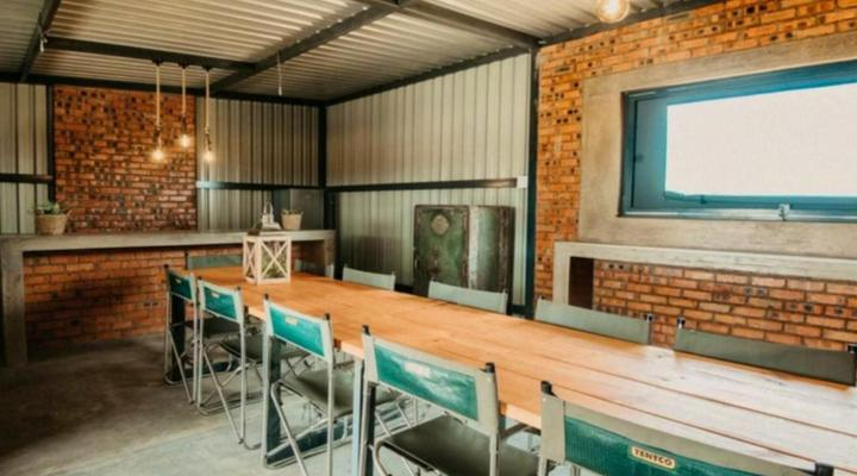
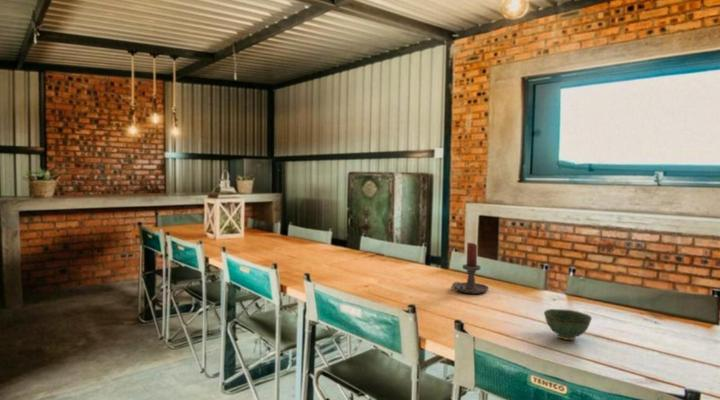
+ bowl [543,308,593,341]
+ candle holder [451,242,490,295]
